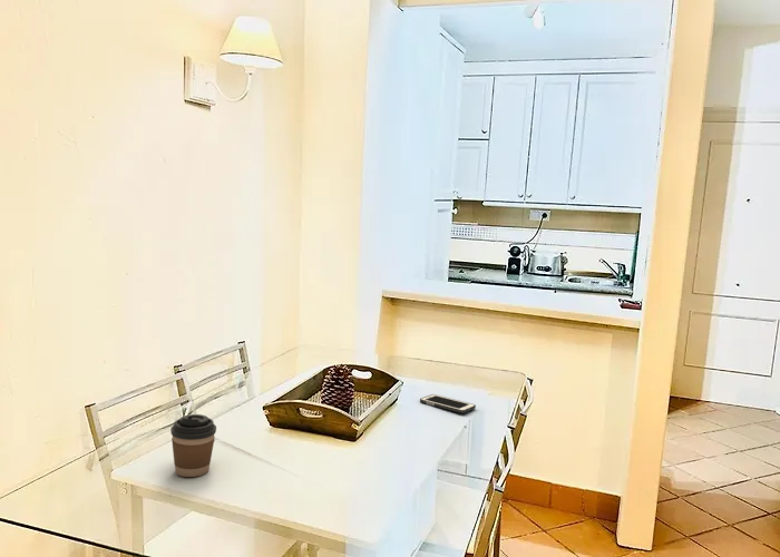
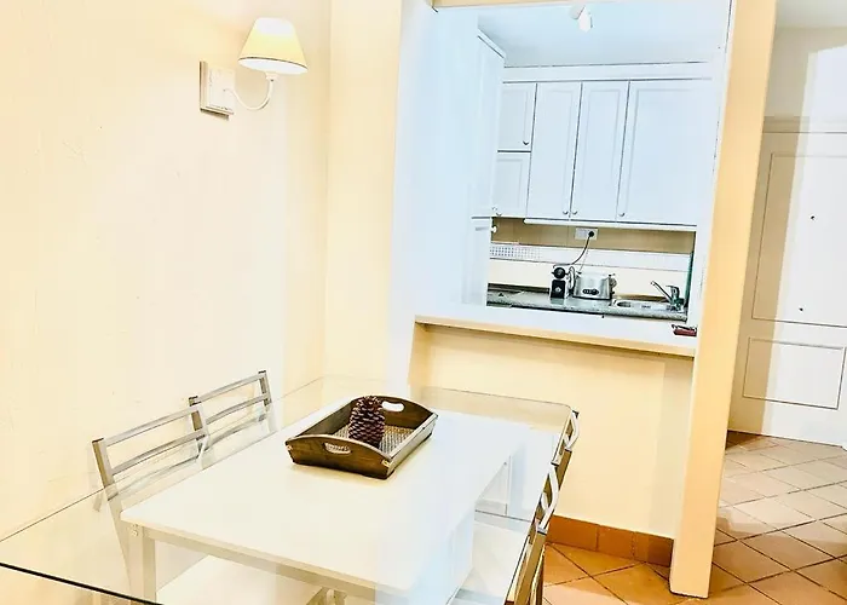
- coffee cup [169,413,217,478]
- cell phone [419,393,477,414]
